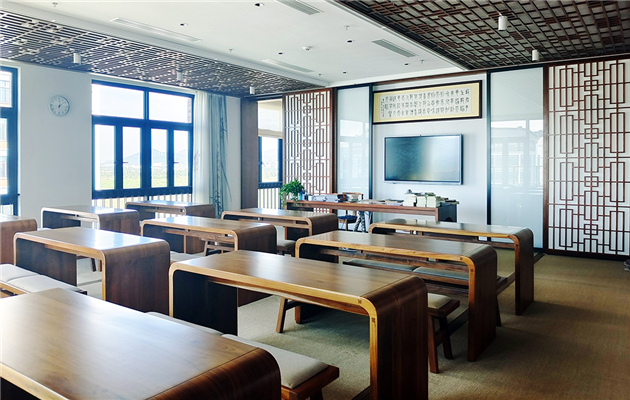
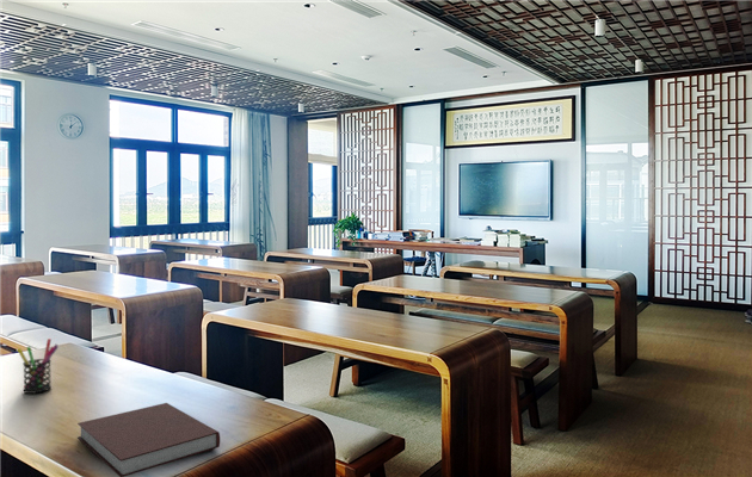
+ notebook [76,402,221,477]
+ pen holder [16,337,60,395]
